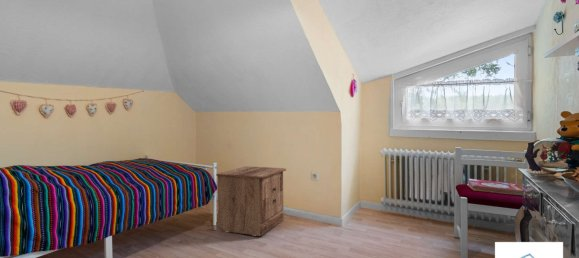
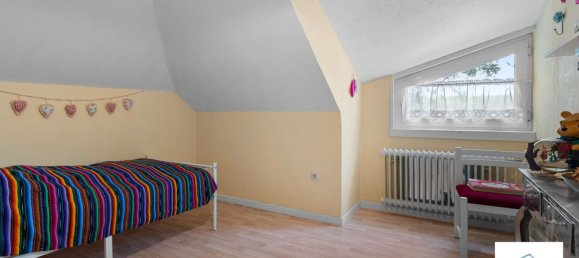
- nightstand [215,165,287,237]
